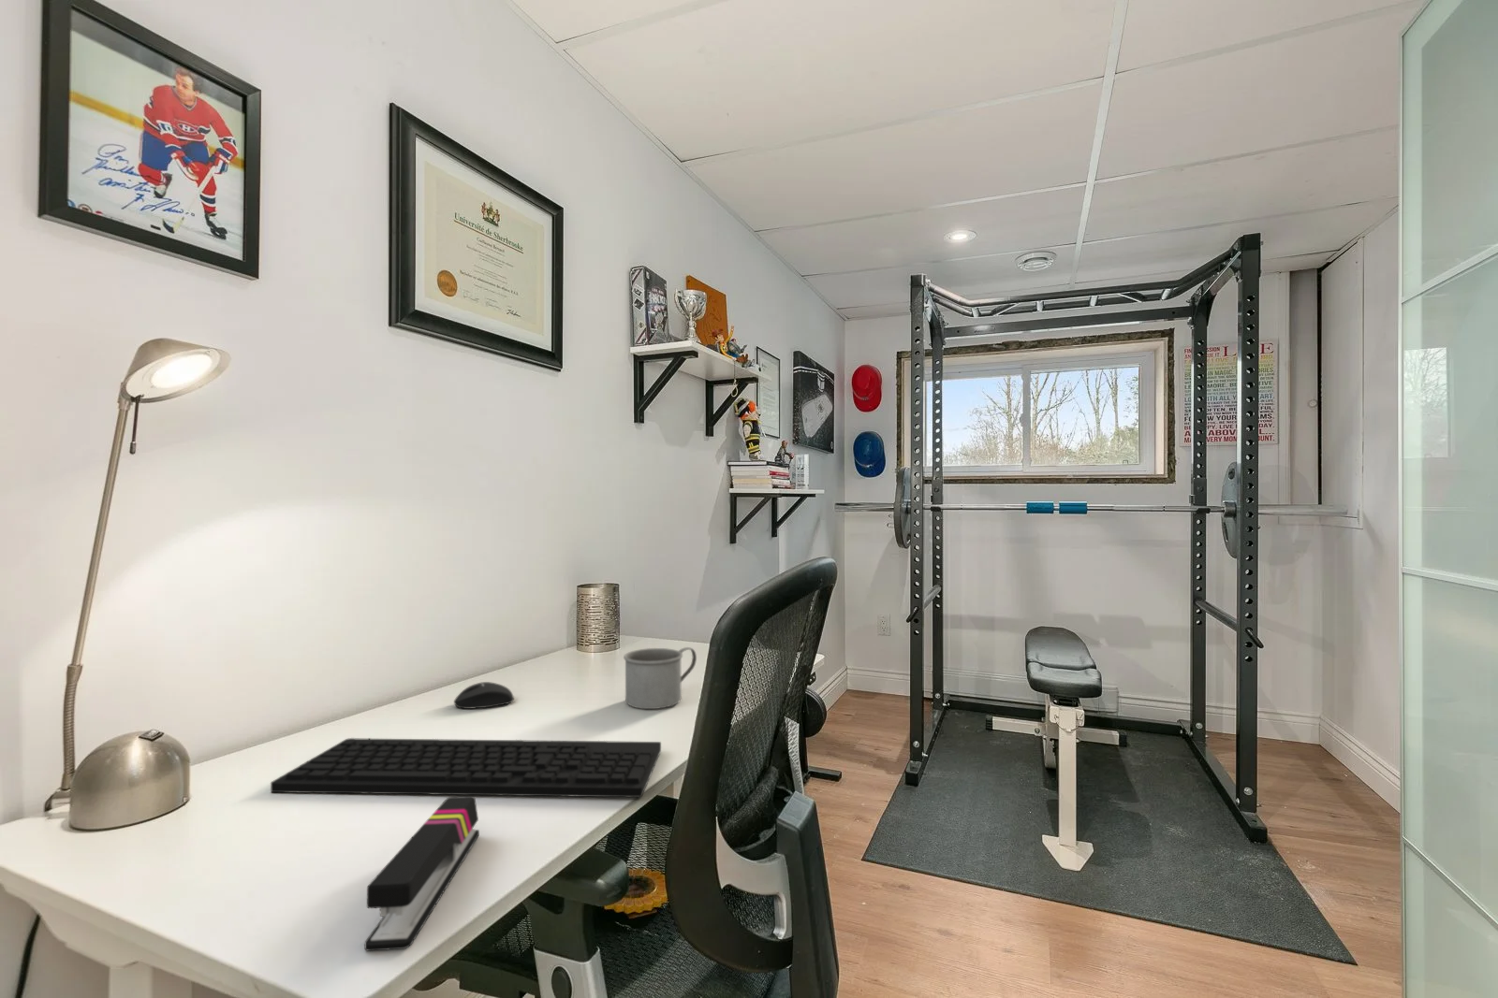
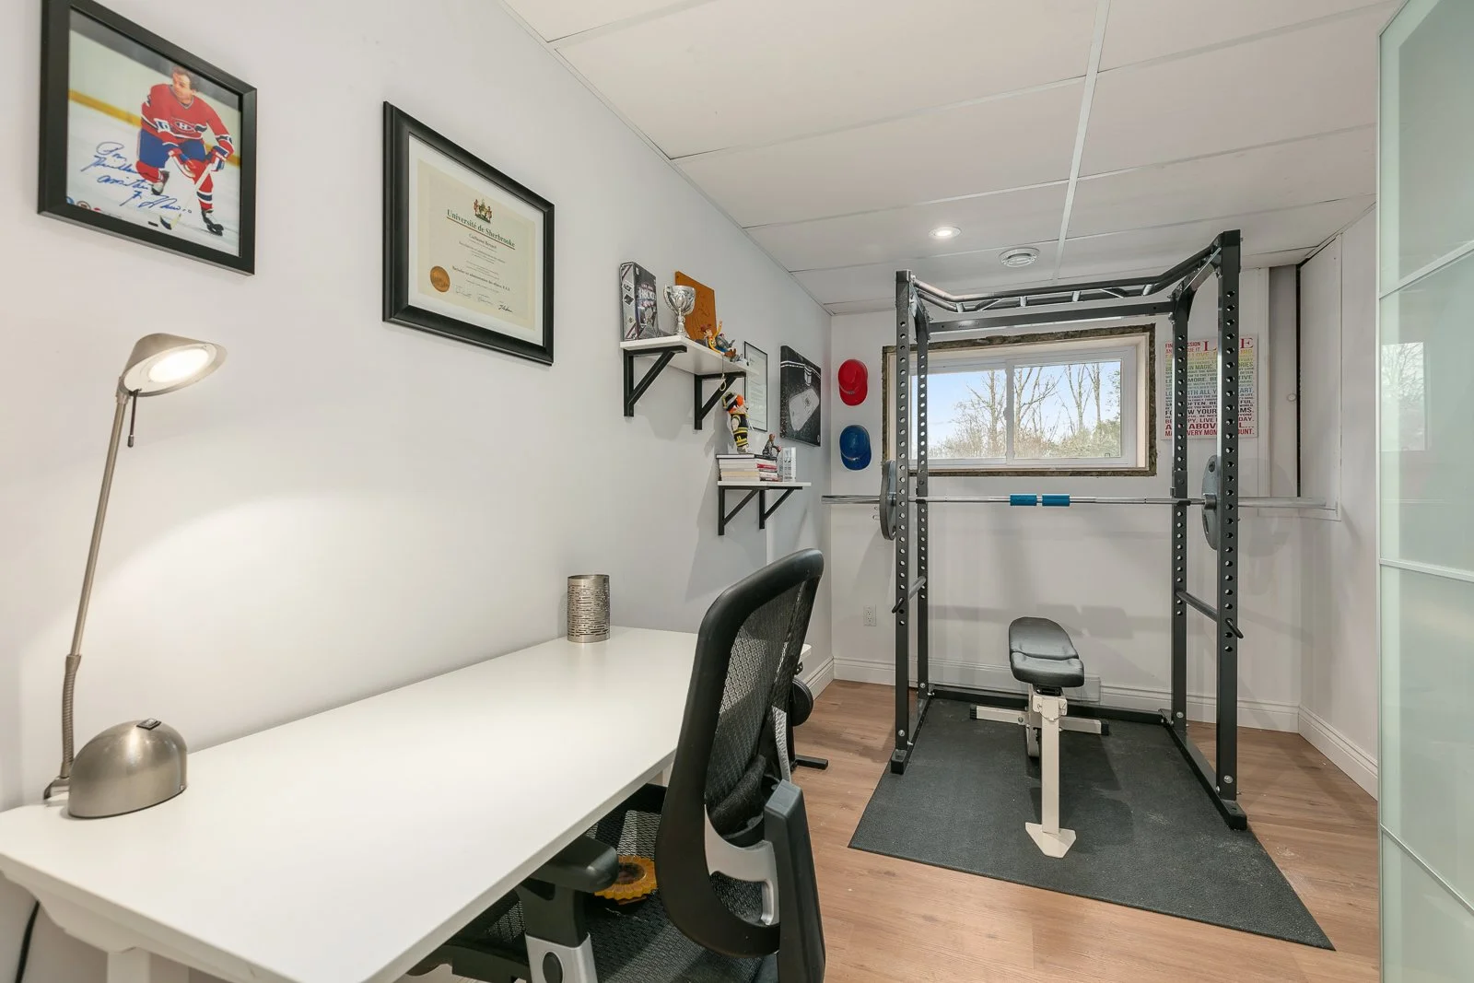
- stapler [364,795,480,952]
- mug [623,646,698,710]
- mouse [454,681,515,710]
- keyboard [270,737,662,798]
